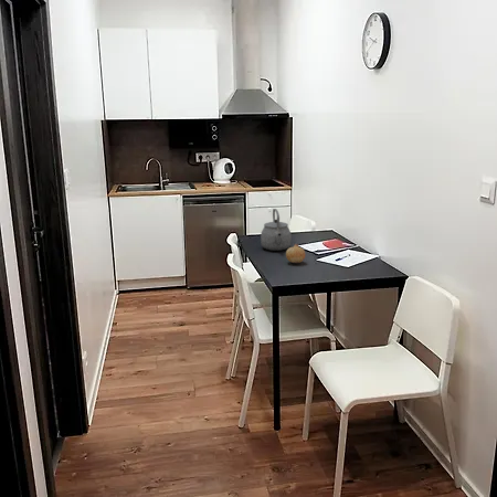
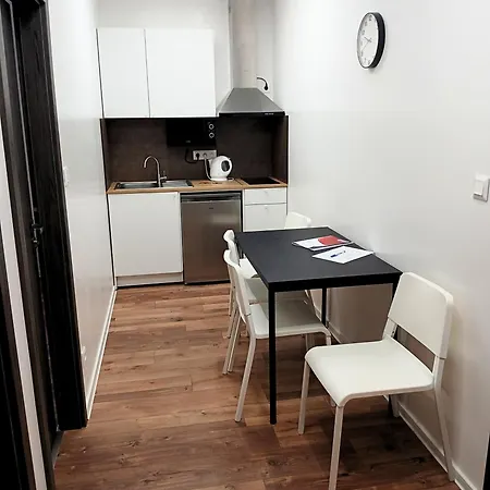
- tea kettle [260,208,293,252]
- fruit [285,243,306,264]
